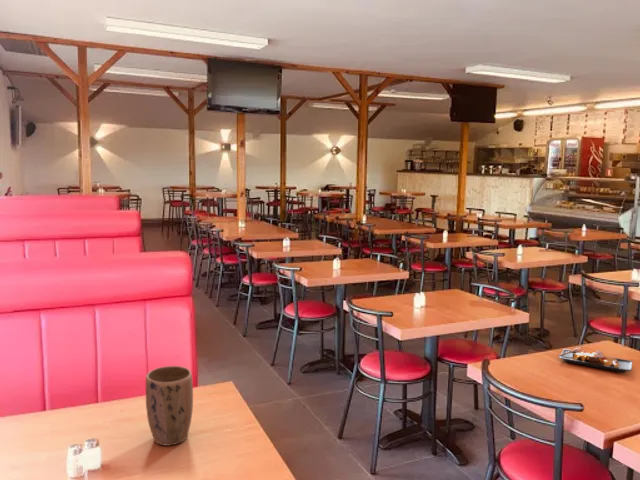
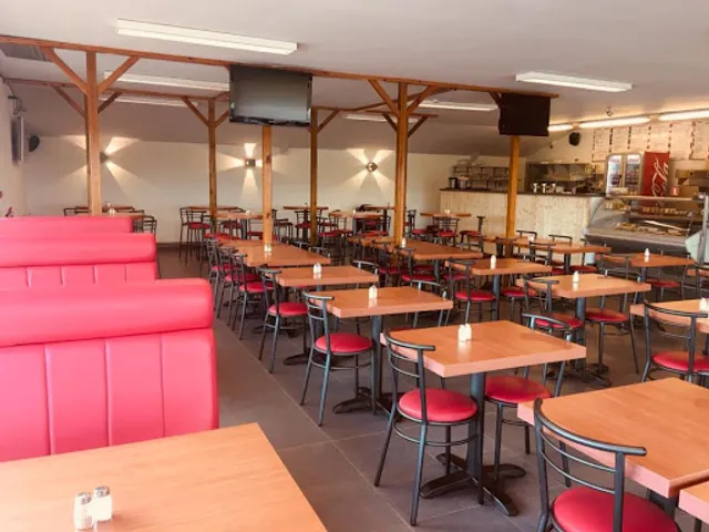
- plant pot [145,365,194,447]
- plate [557,346,634,374]
